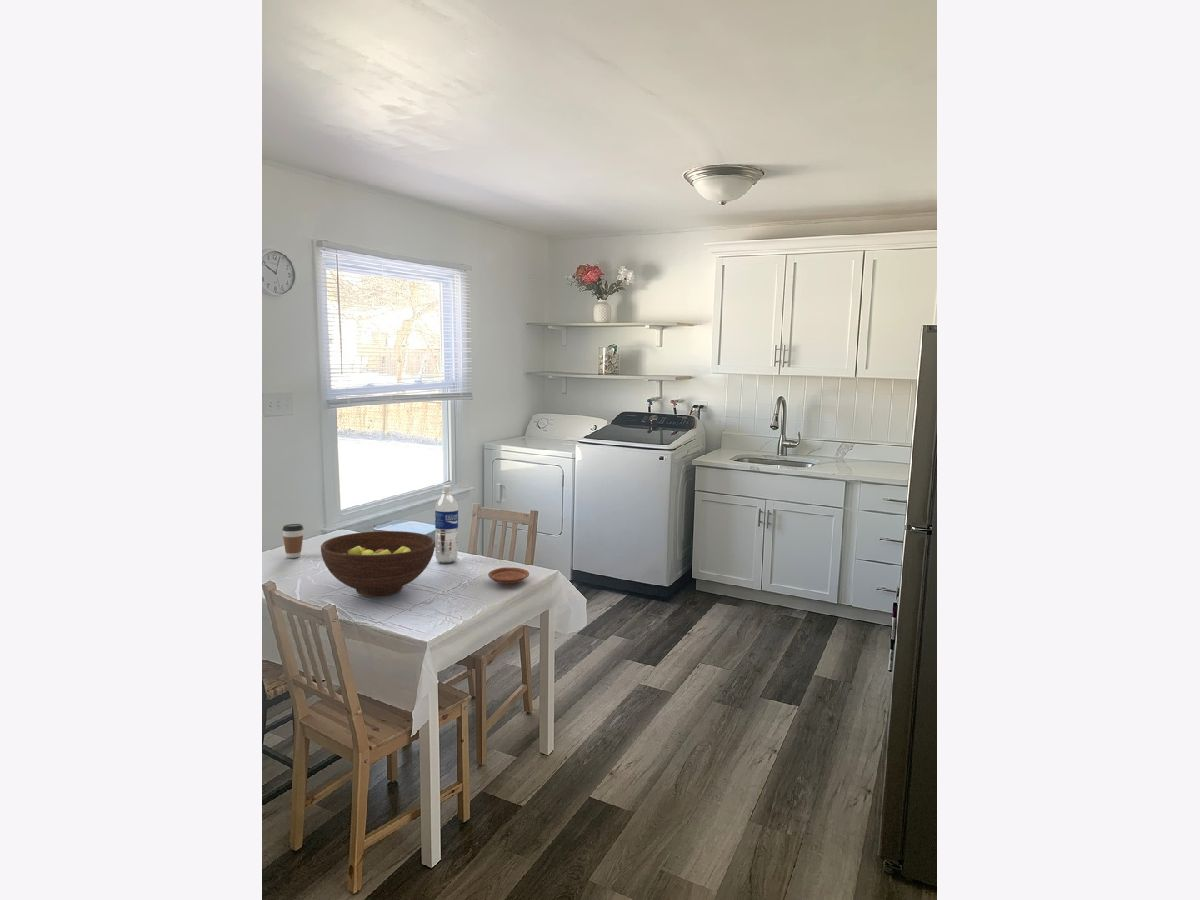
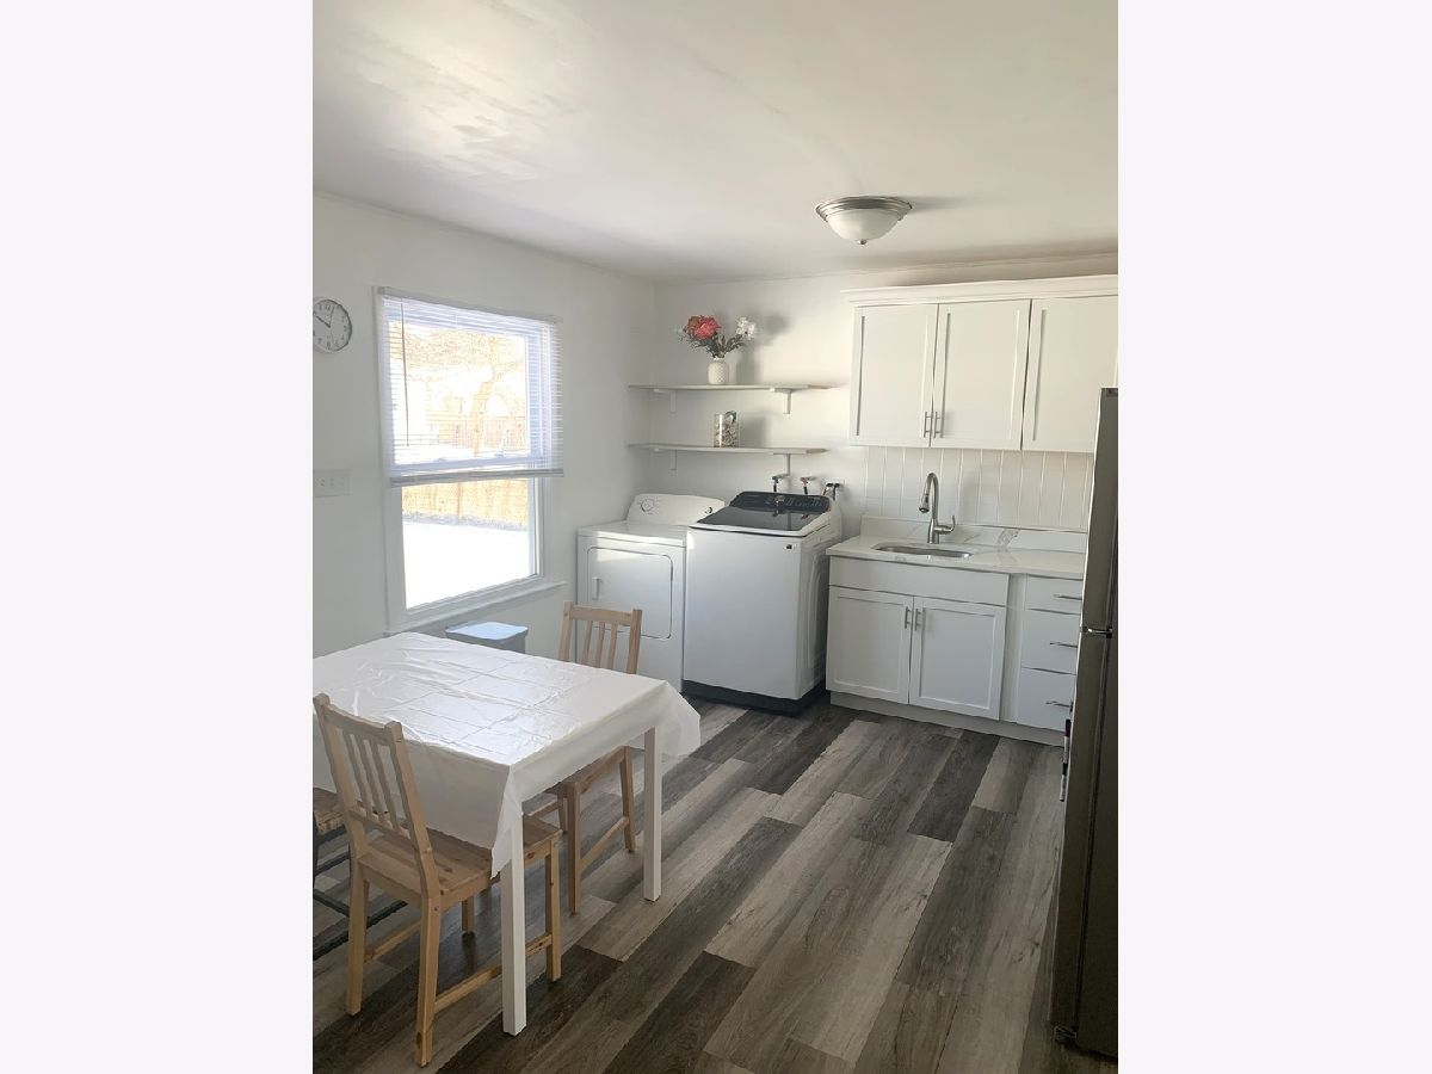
- fruit bowl [320,530,435,597]
- coffee cup [281,523,305,559]
- water bottle [434,484,459,564]
- plate [487,566,530,585]
